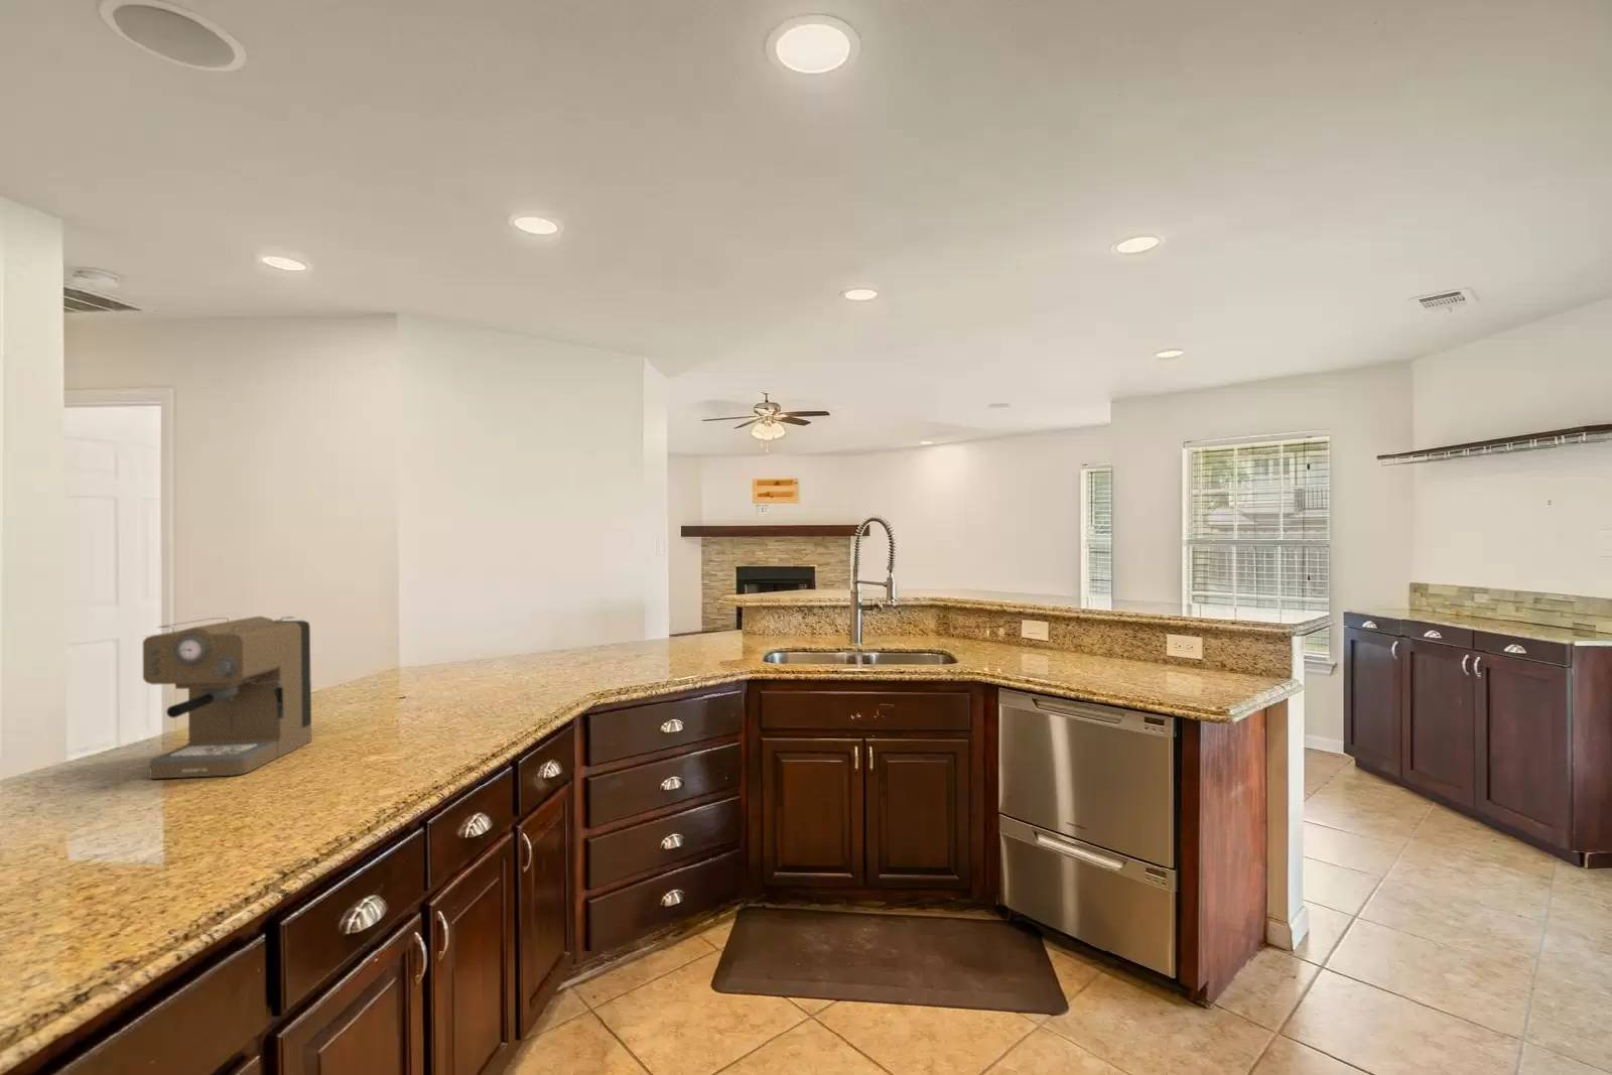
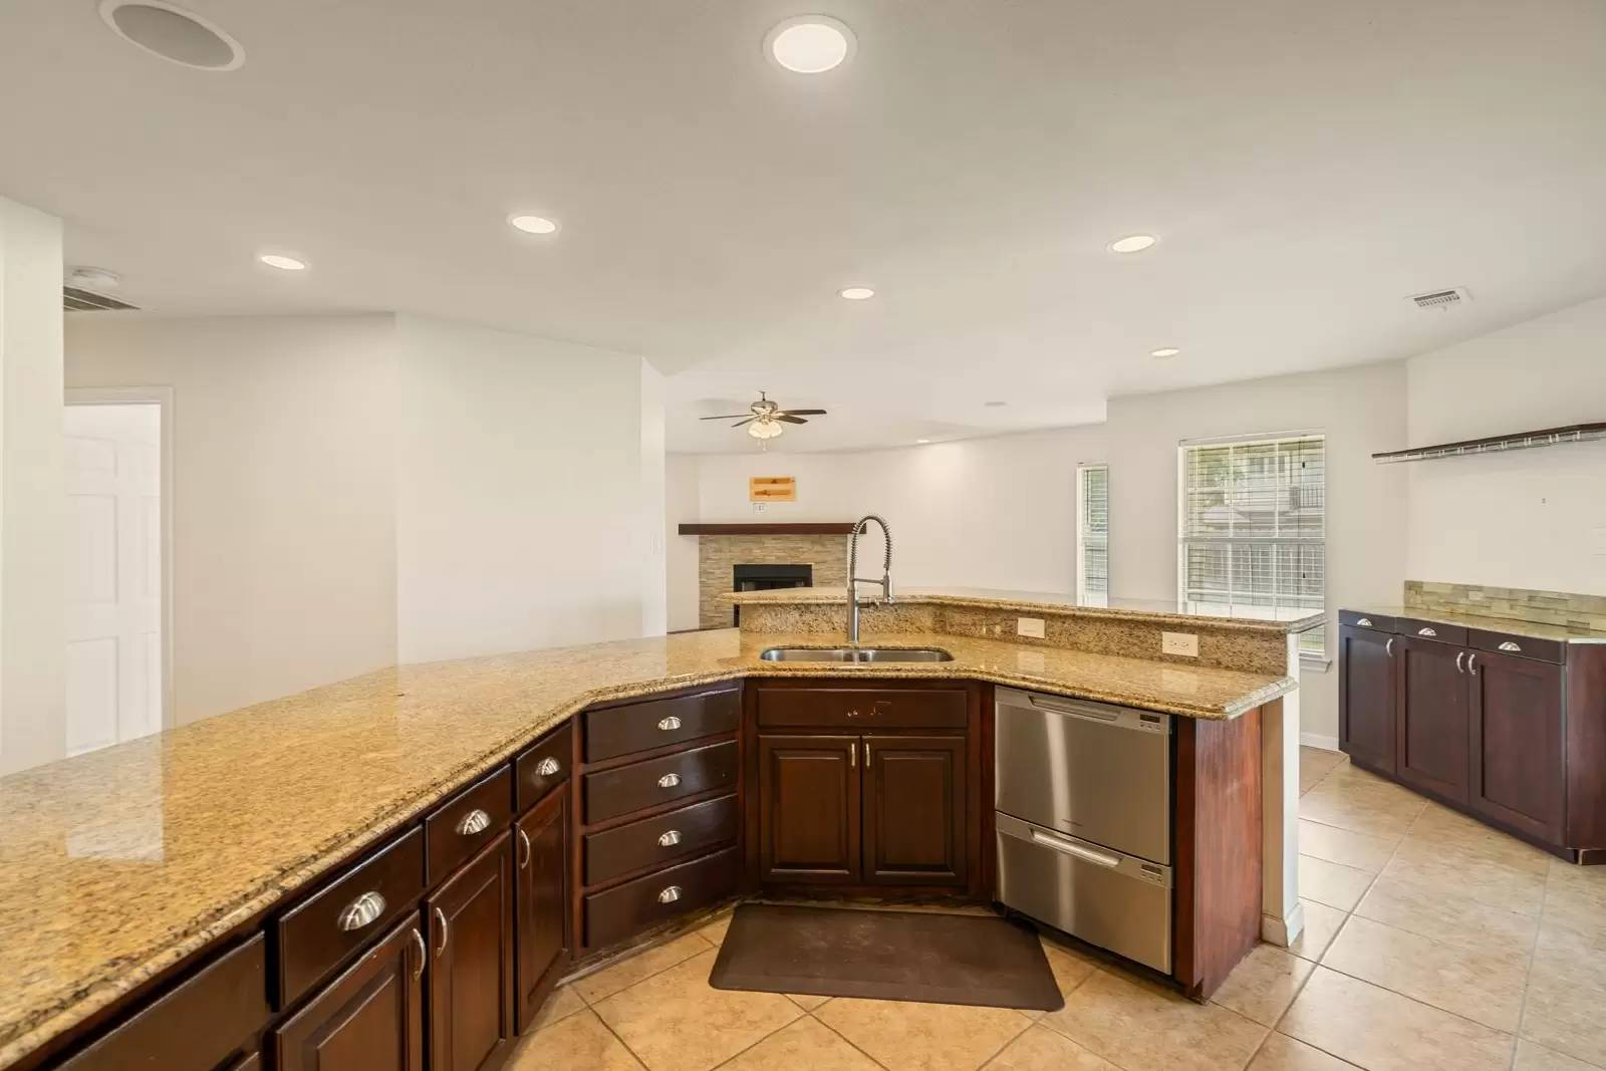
- coffee maker [142,615,312,780]
